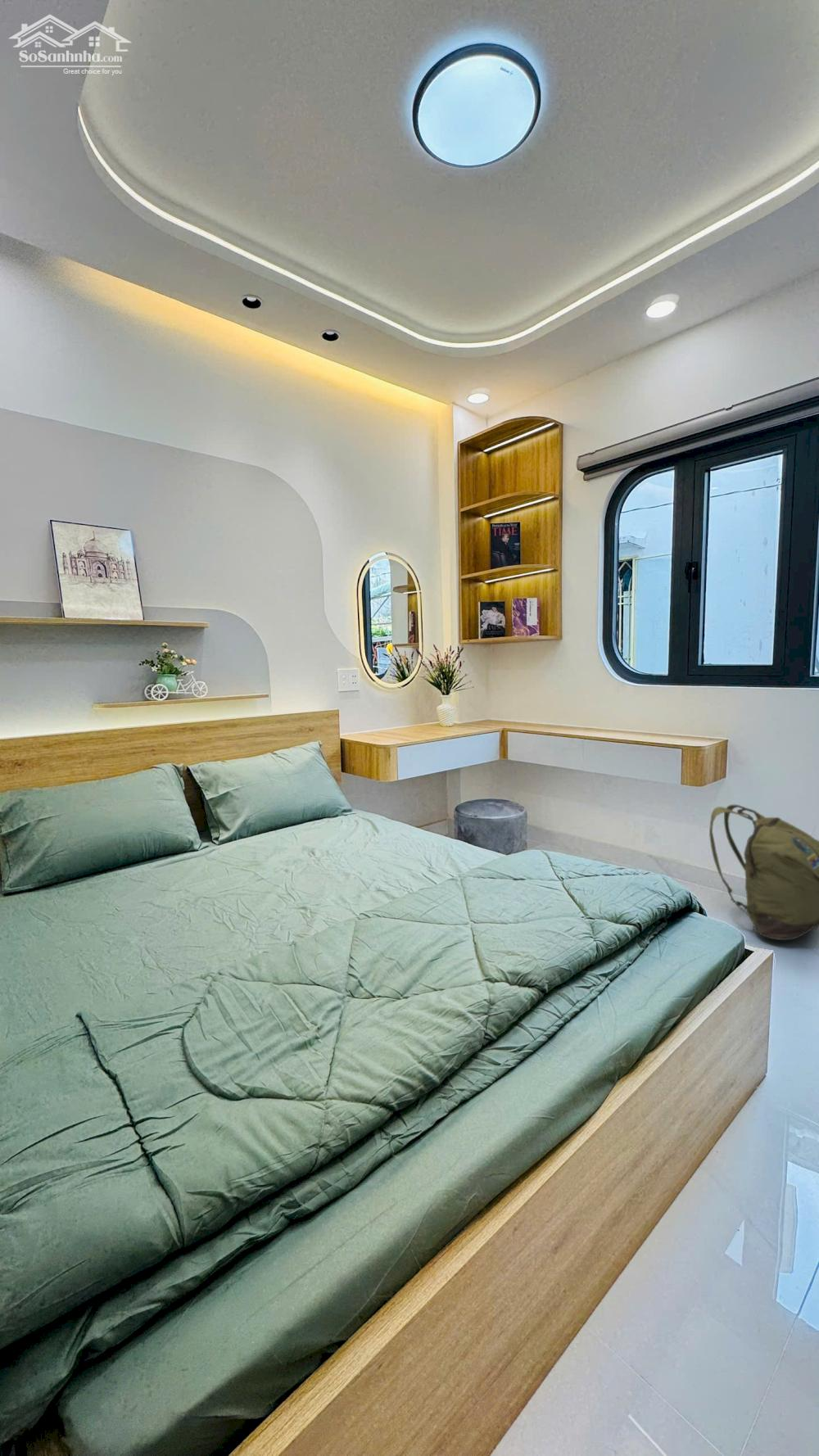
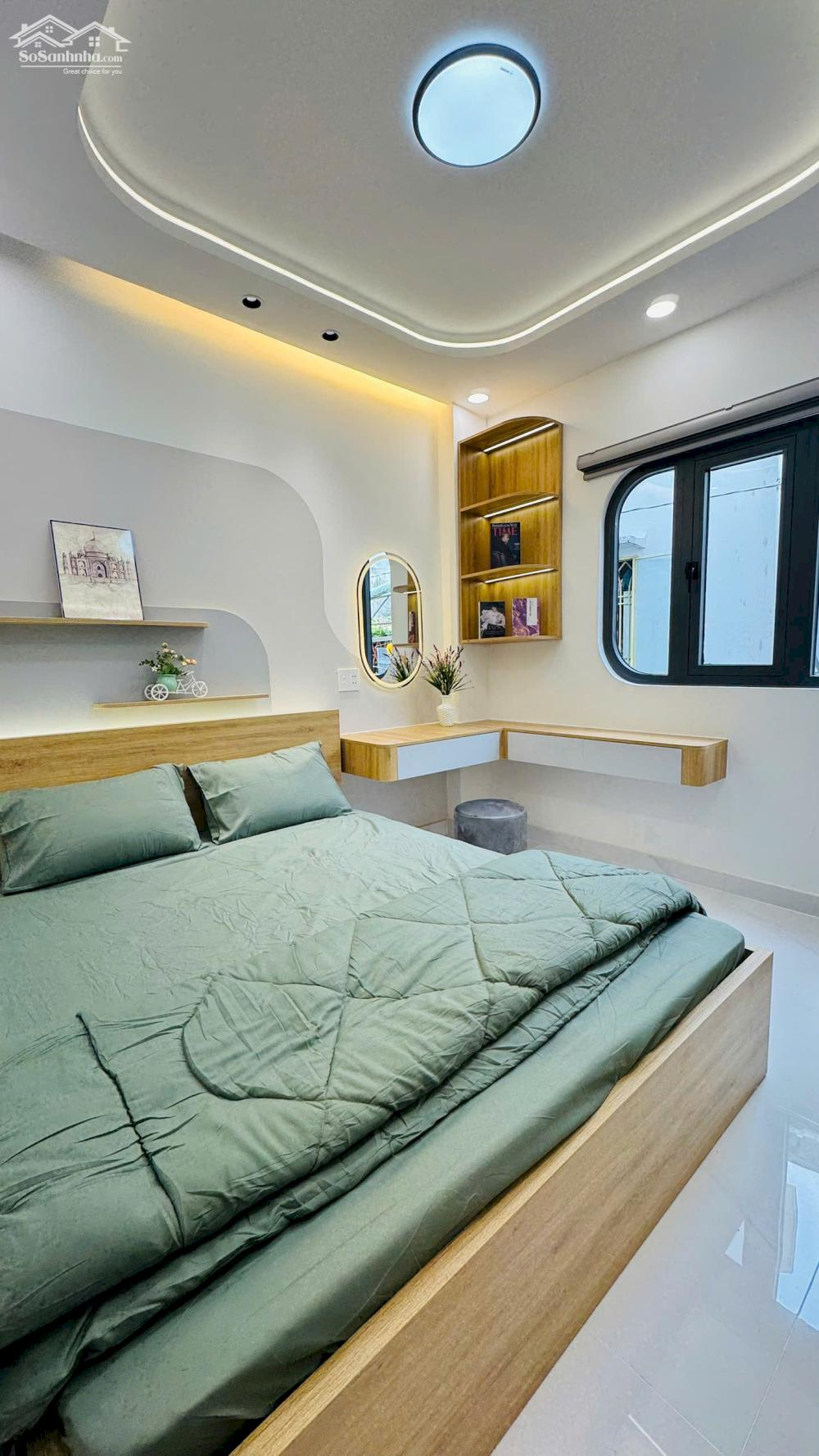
- backpack [708,804,819,941]
